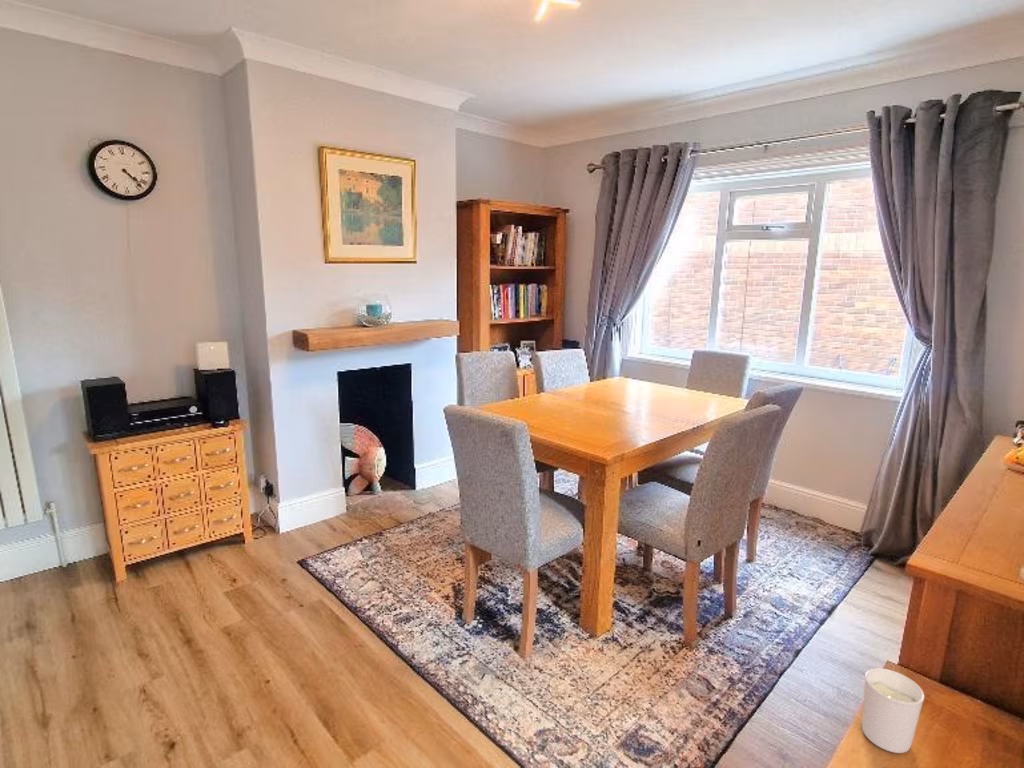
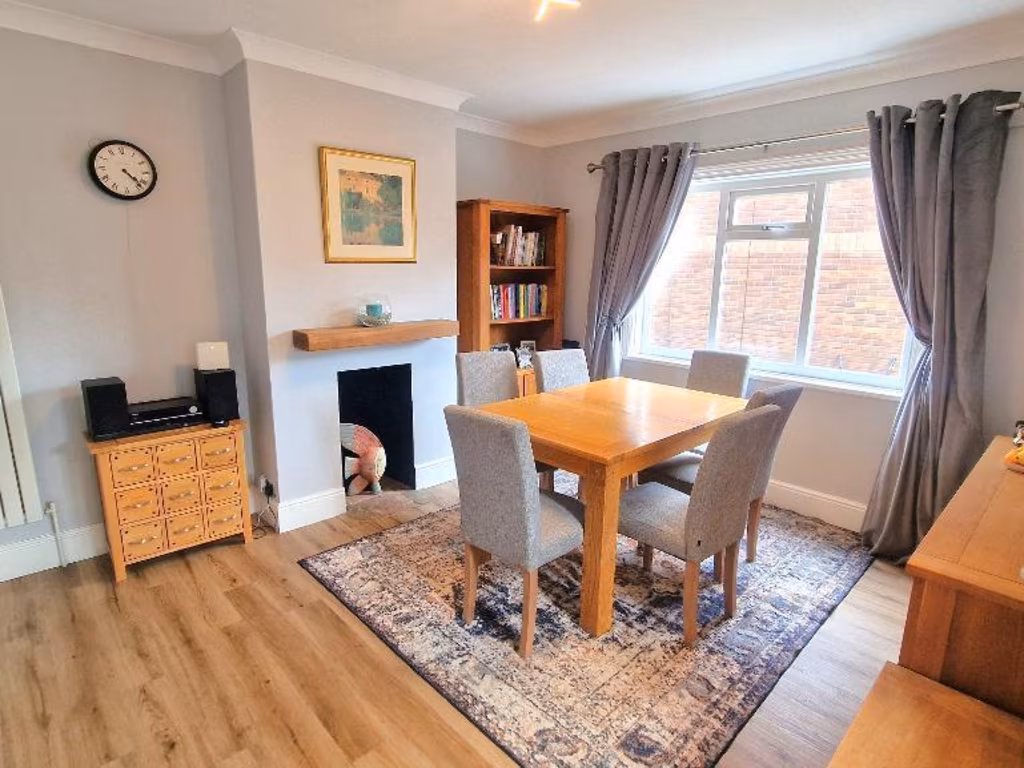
- candle holder [861,667,925,754]
